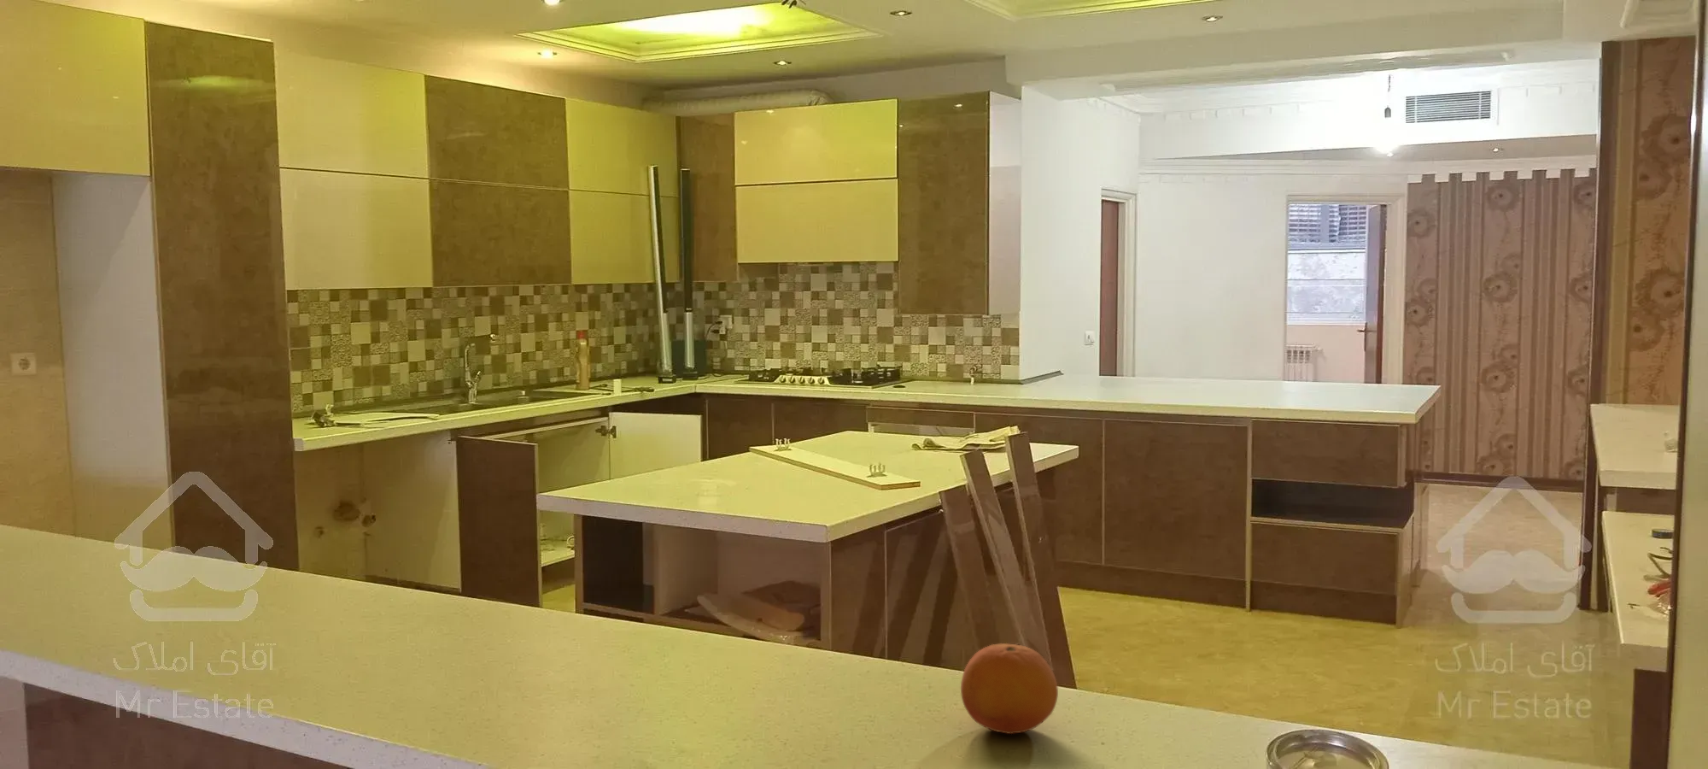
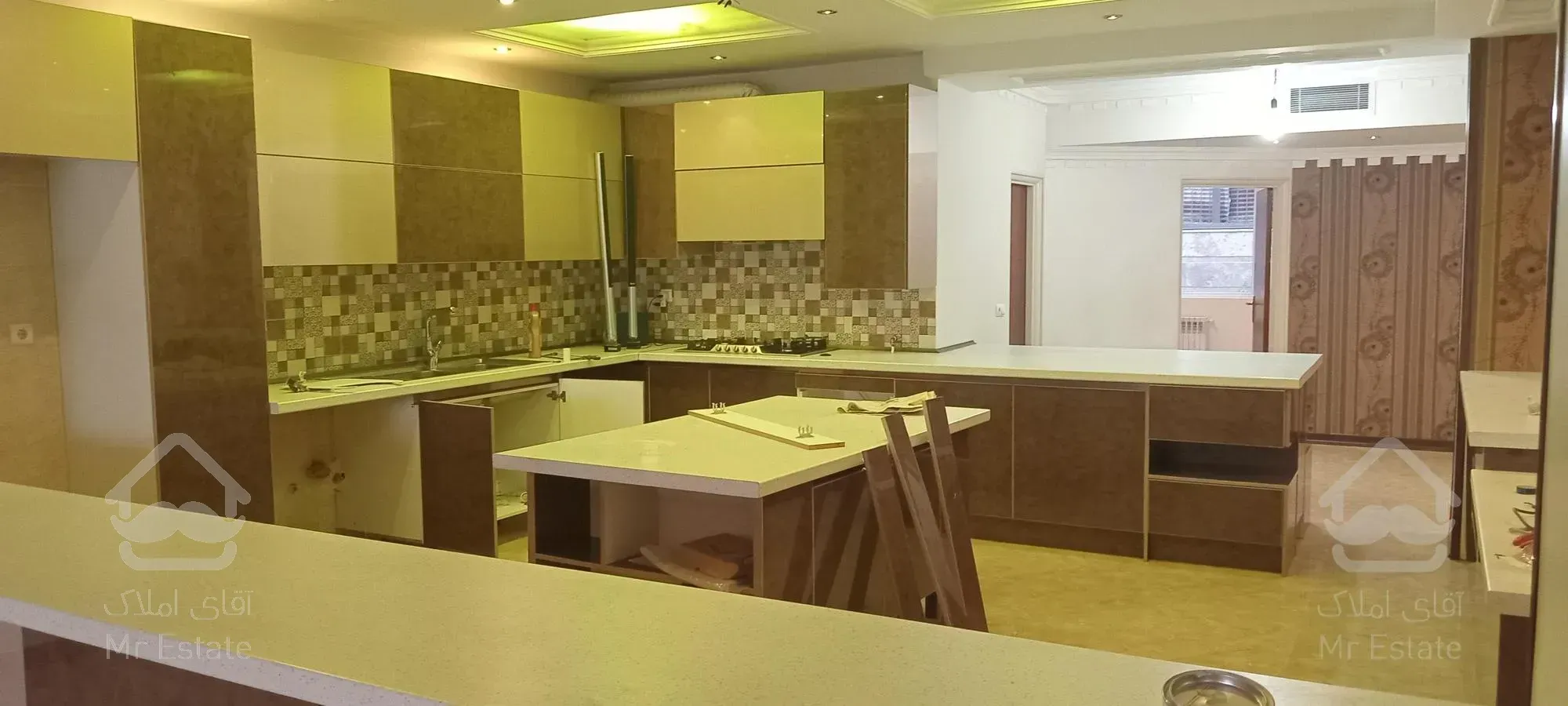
- fruit [960,643,1059,735]
